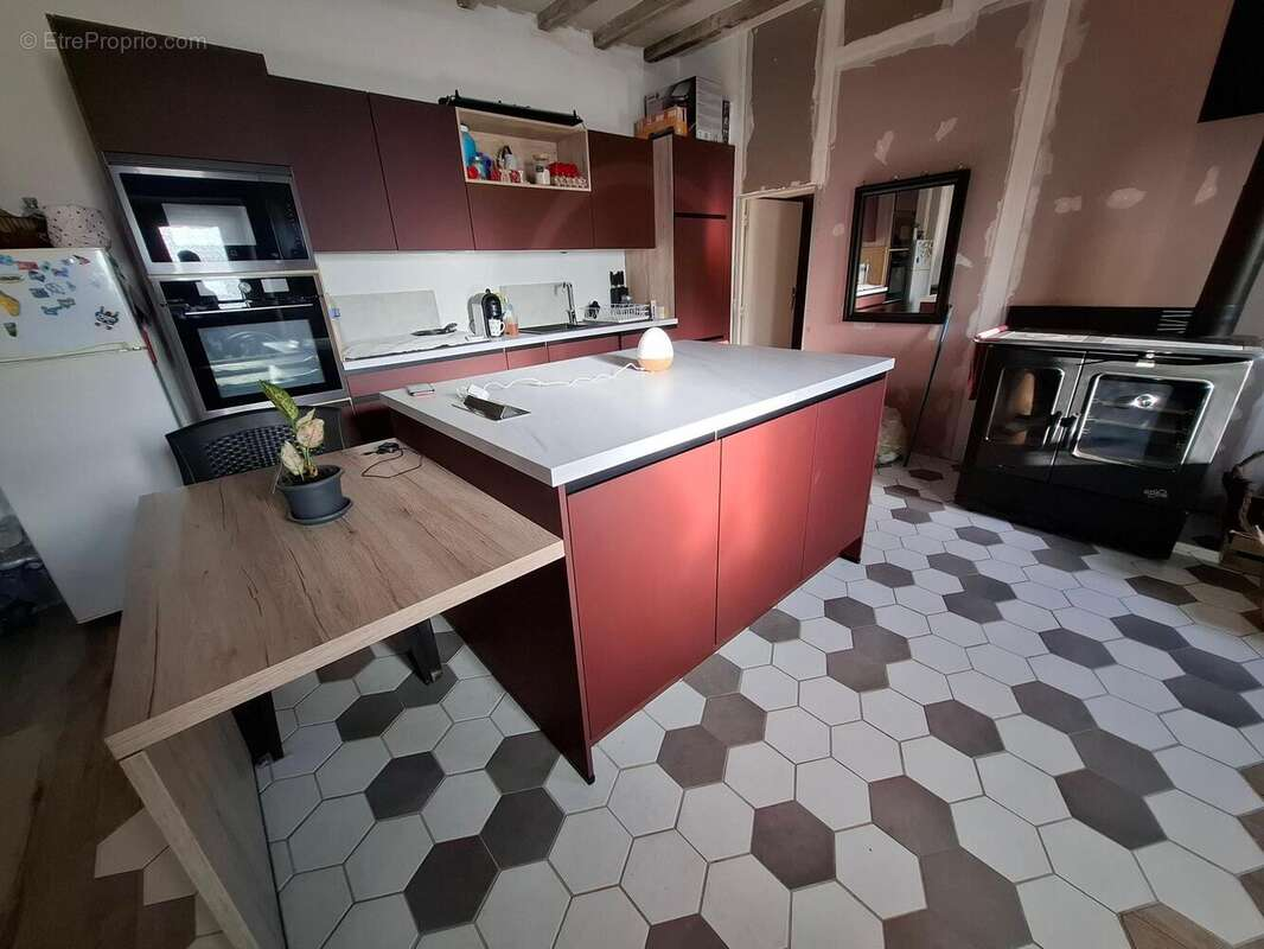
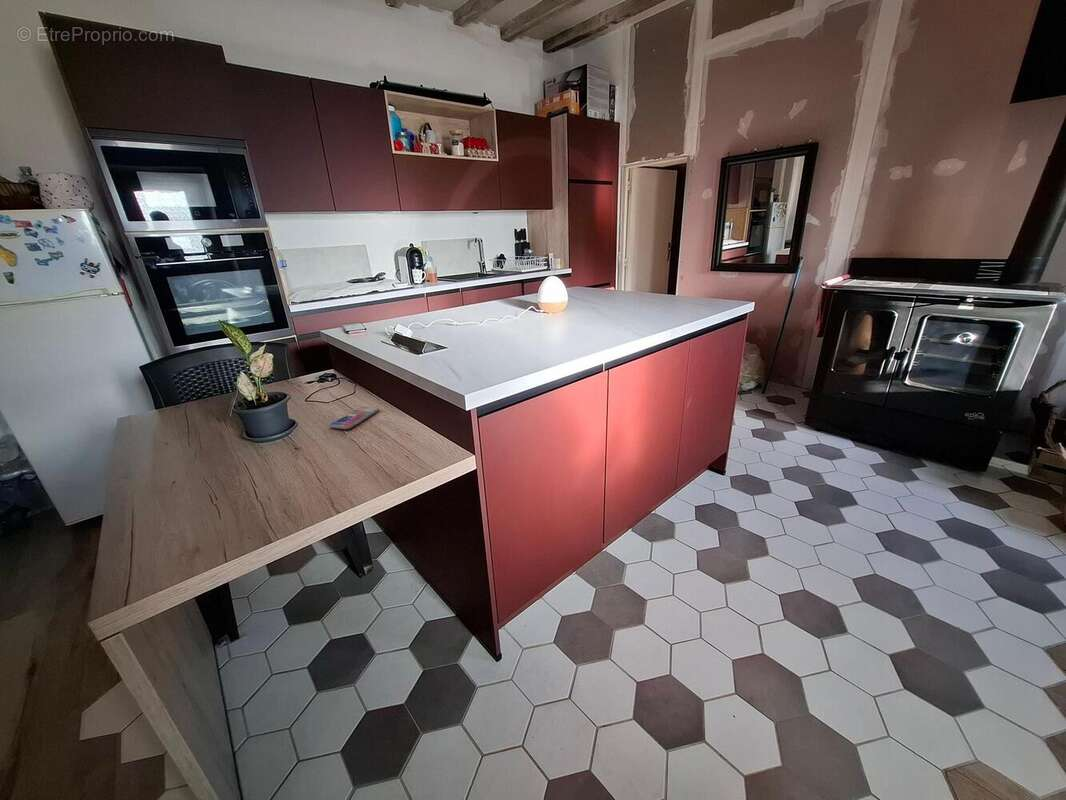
+ smartphone [328,406,380,430]
